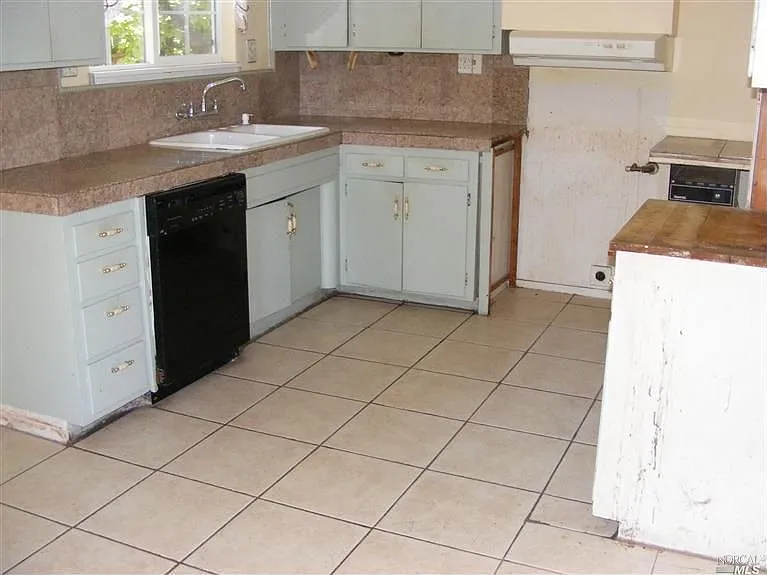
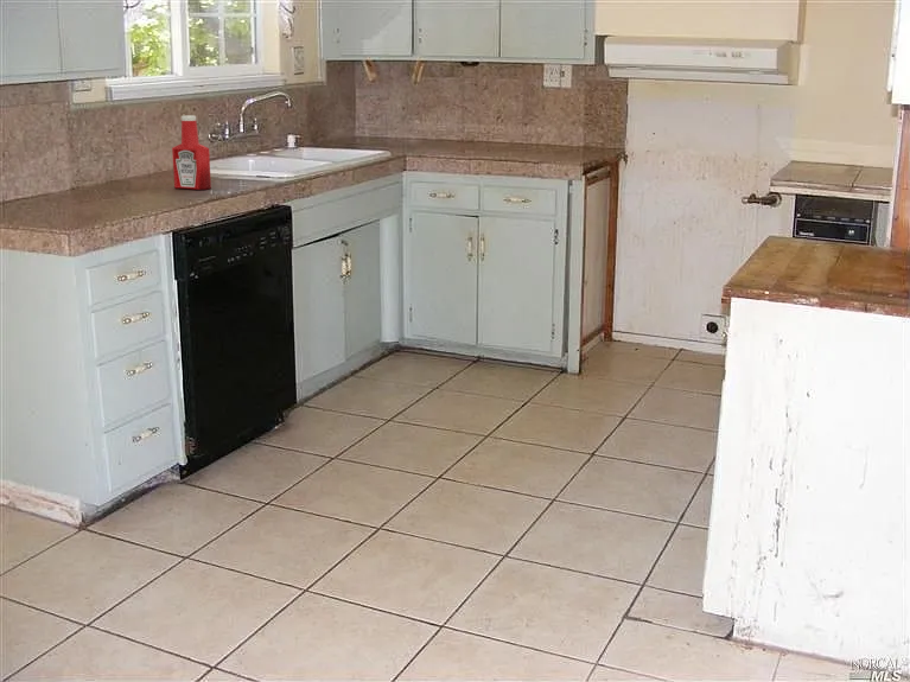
+ soap bottle [171,115,212,191]
